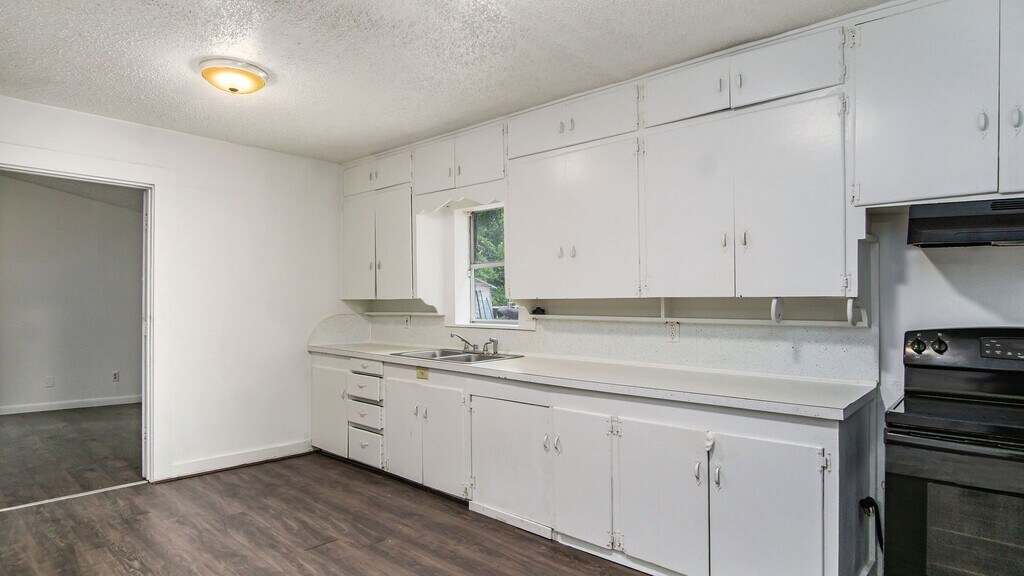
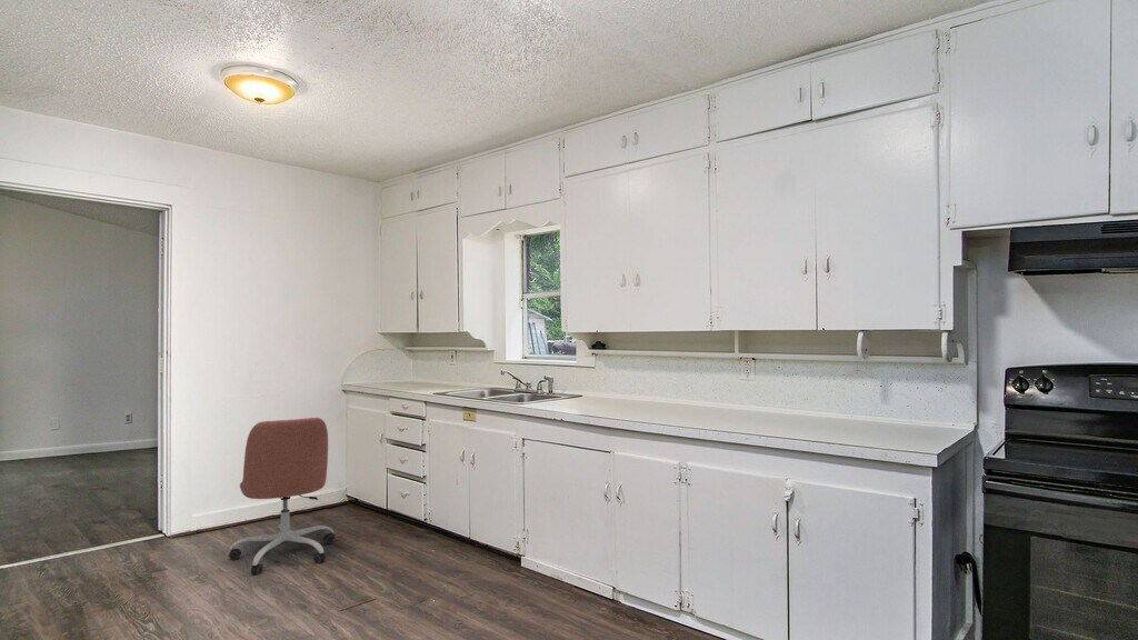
+ office chair [228,417,336,576]
